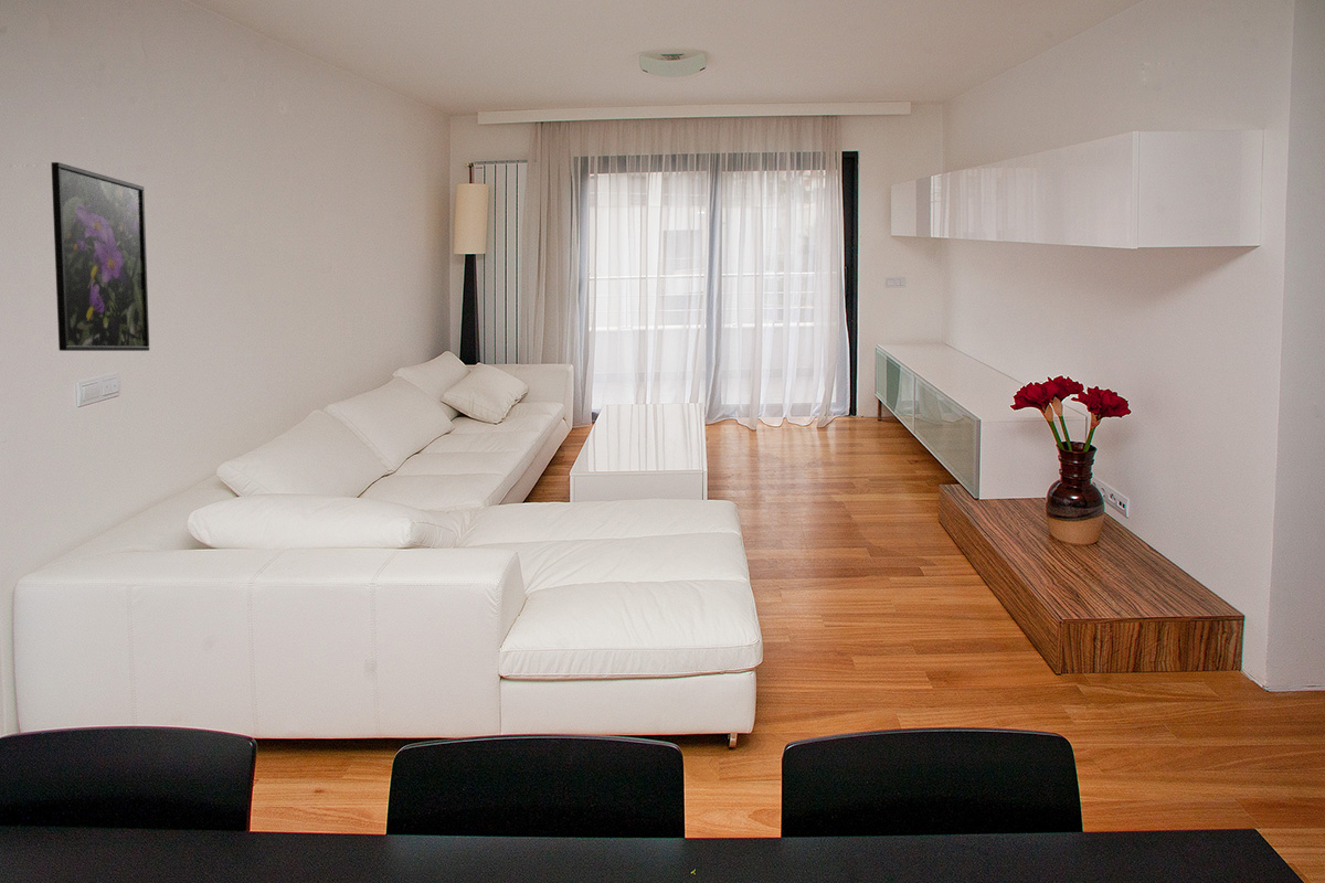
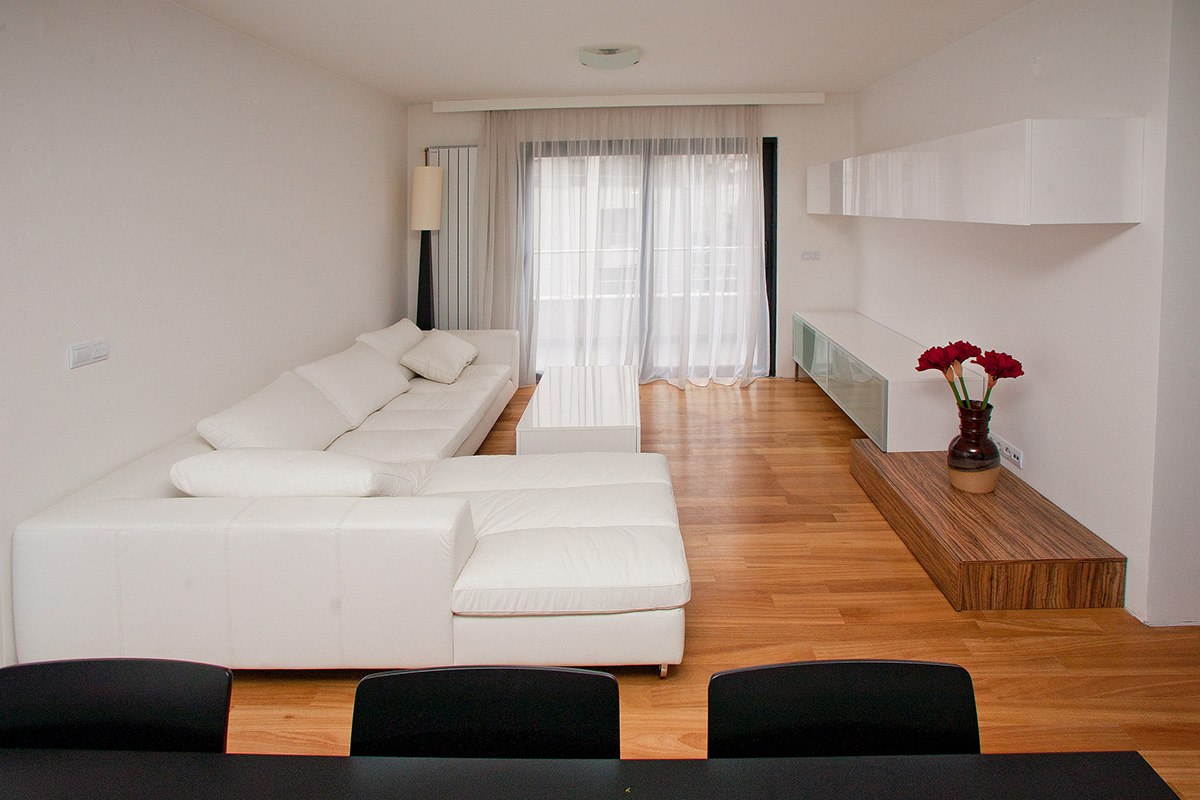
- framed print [50,161,150,352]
